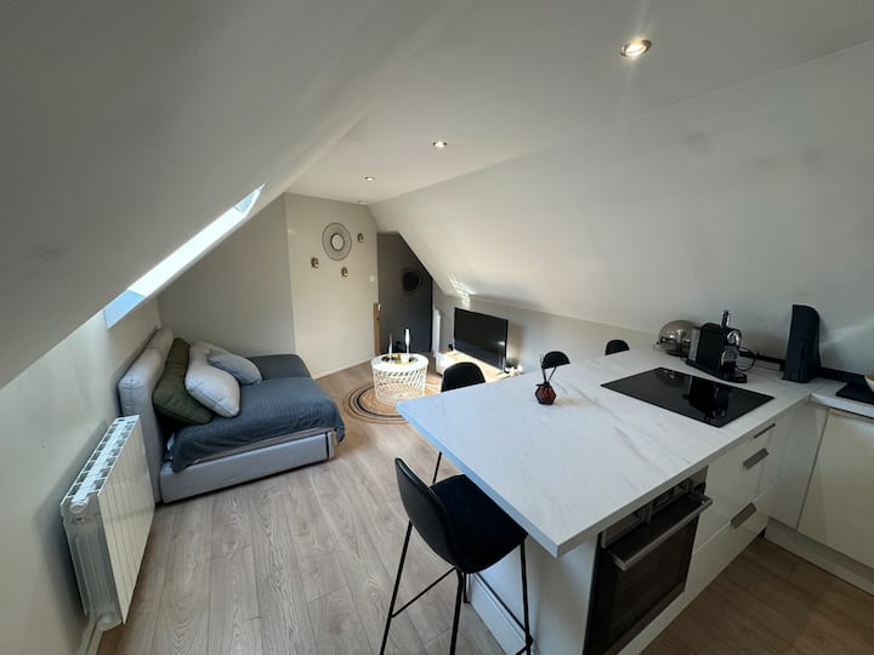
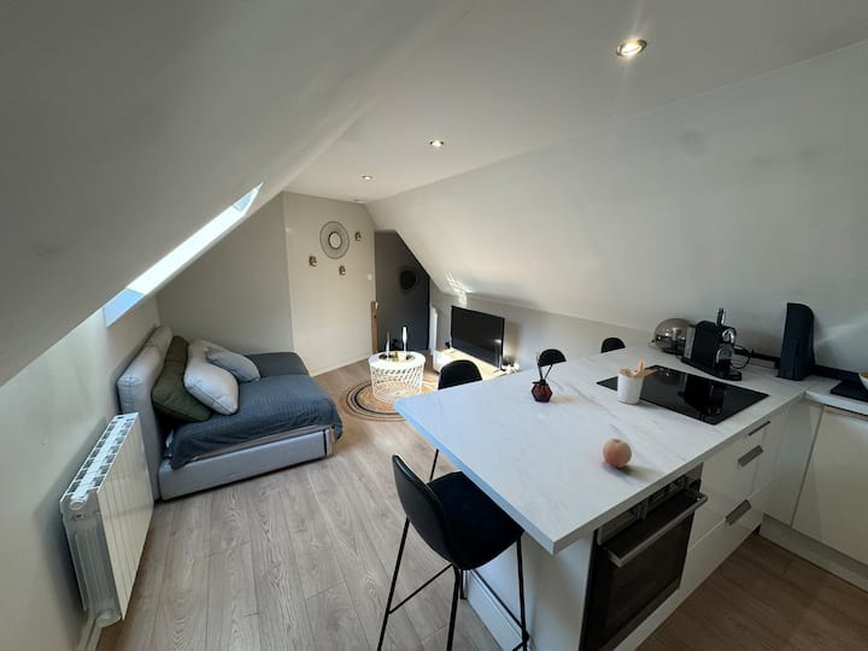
+ fruit [602,438,633,469]
+ utensil holder [616,359,658,405]
